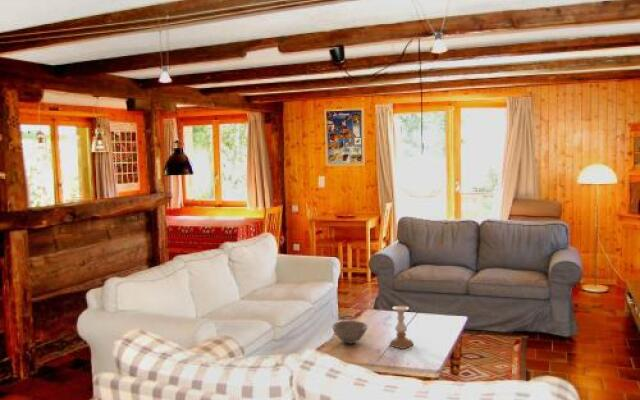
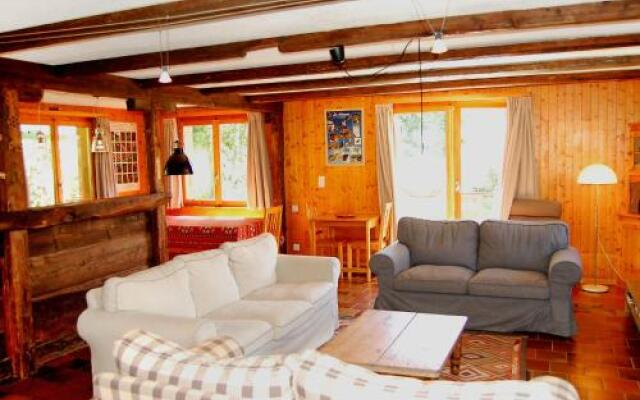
- candle holder [388,305,414,350]
- bowl [331,320,369,345]
